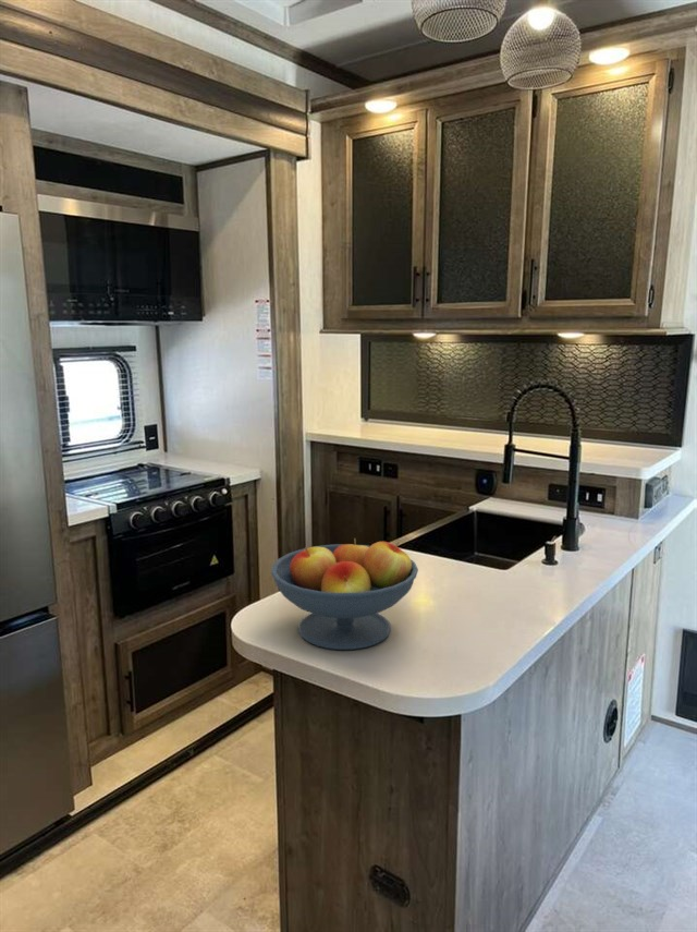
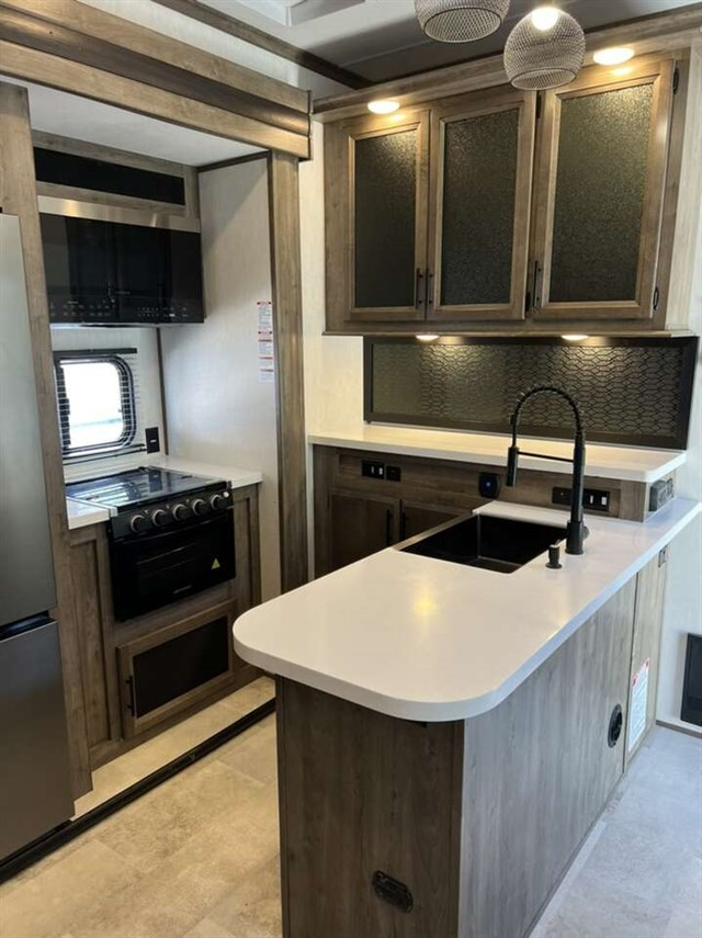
- fruit bowl [270,537,419,651]
